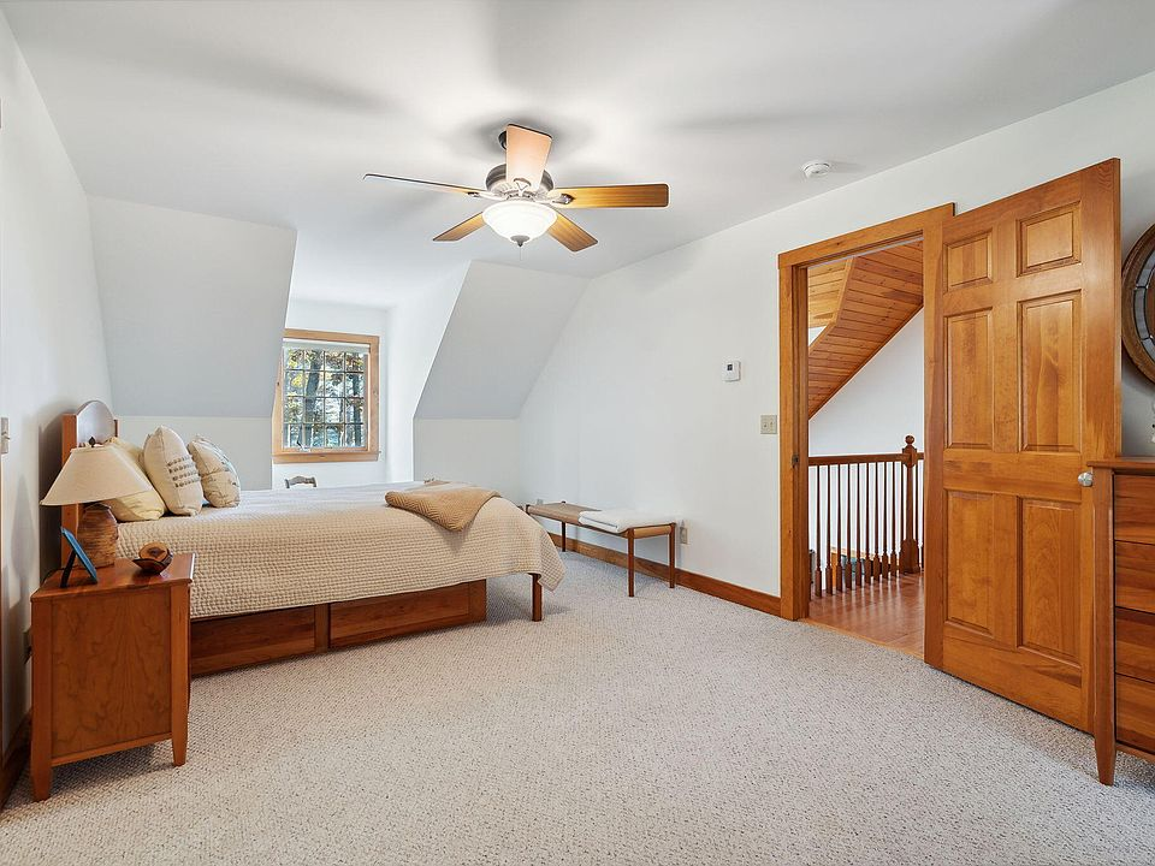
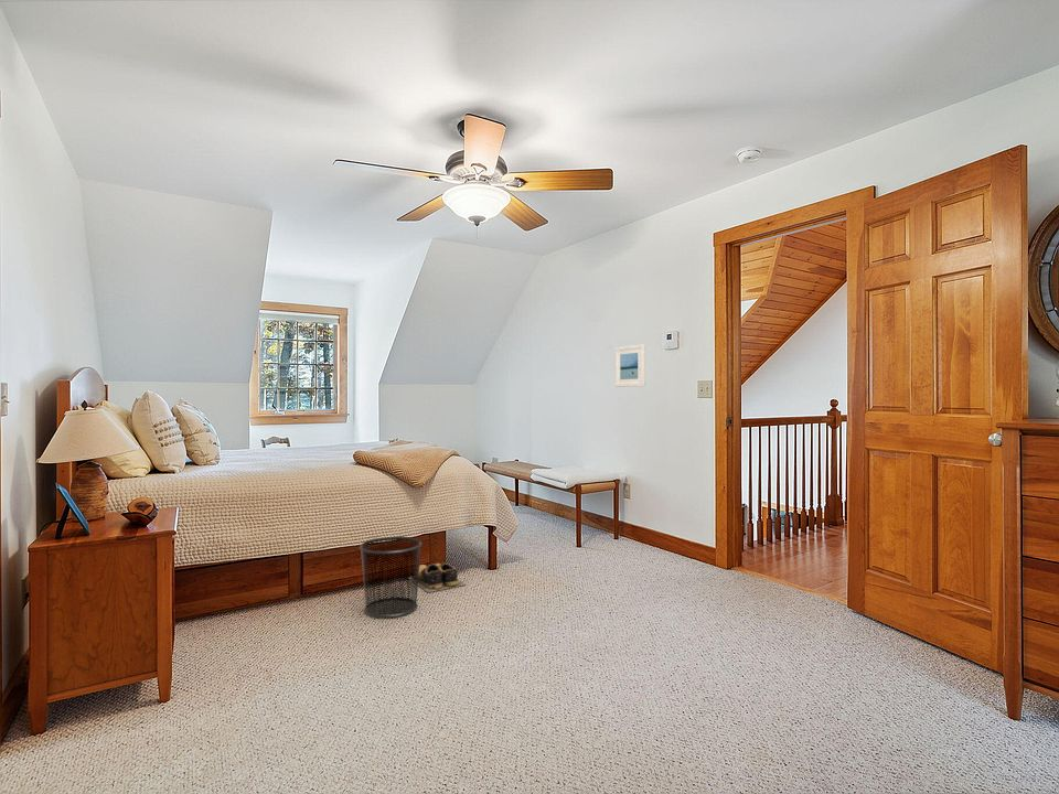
+ shoes [407,561,467,593]
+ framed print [614,343,646,388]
+ waste bin [359,536,422,619]
